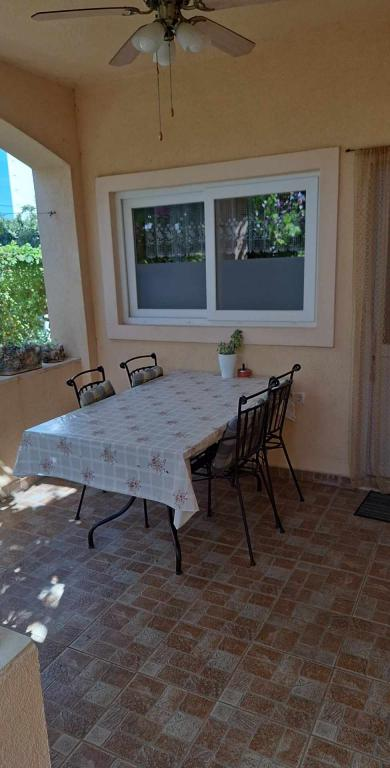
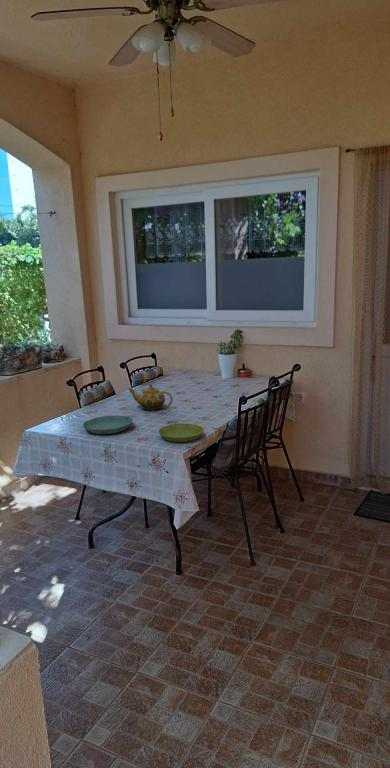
+ teapot [128,383,174,411]
+ saucer [158,423,205,443]
+ saucer [82,415,134,435]
